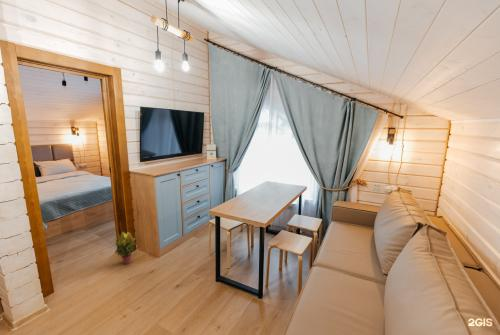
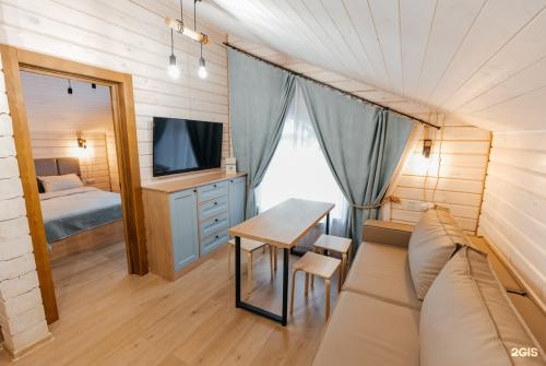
- potted plant [113,231,137,265]
